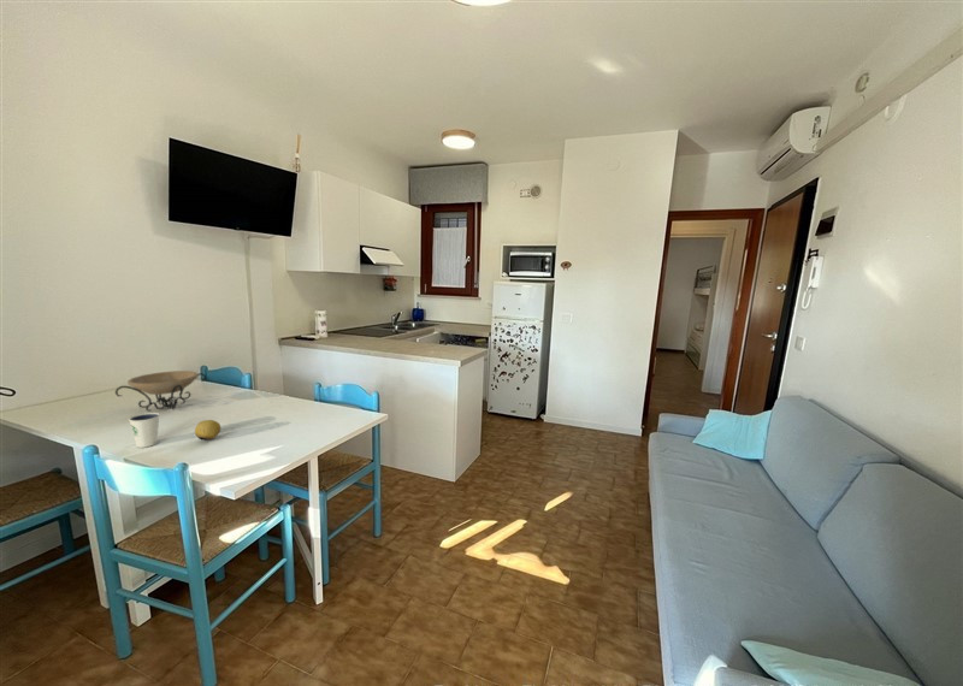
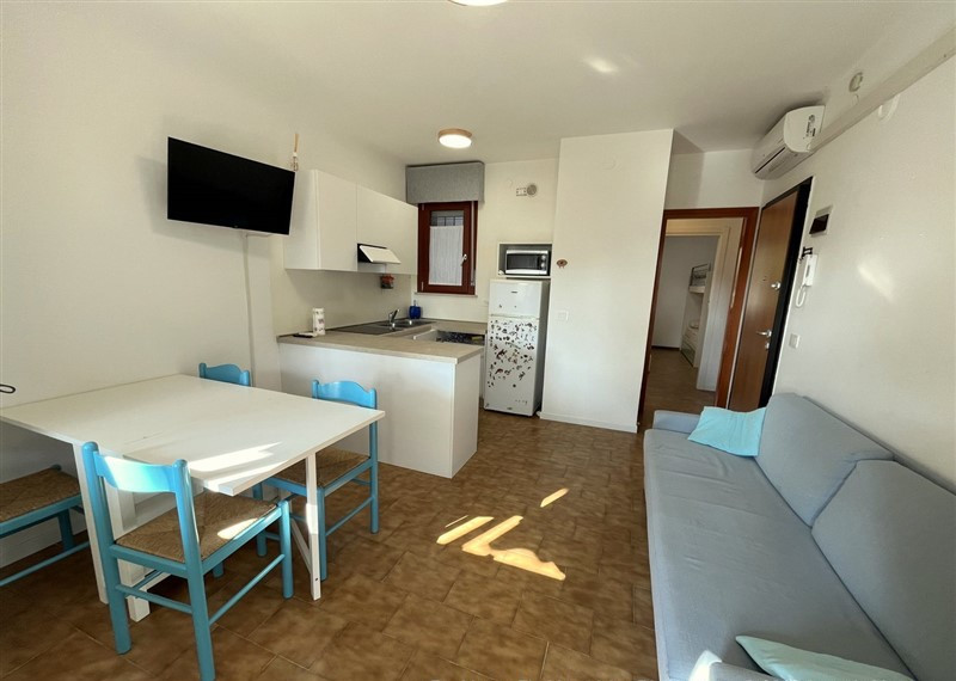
- dixie cup [128,412,161,449]
- fruit [194,419,221,442]
- decorative bowl [114,369,207,413]
